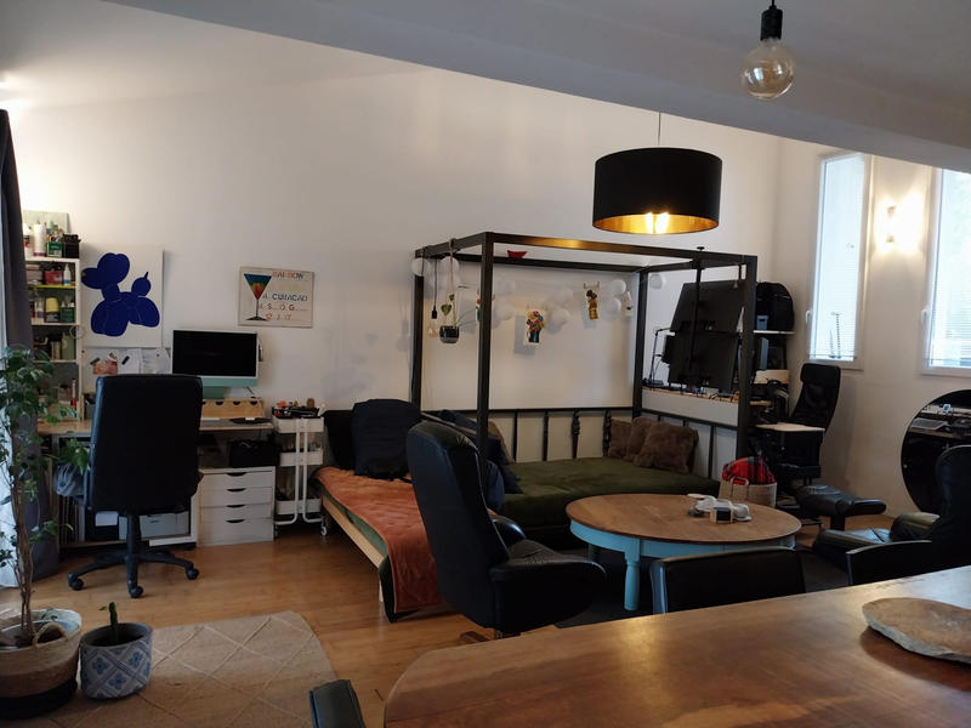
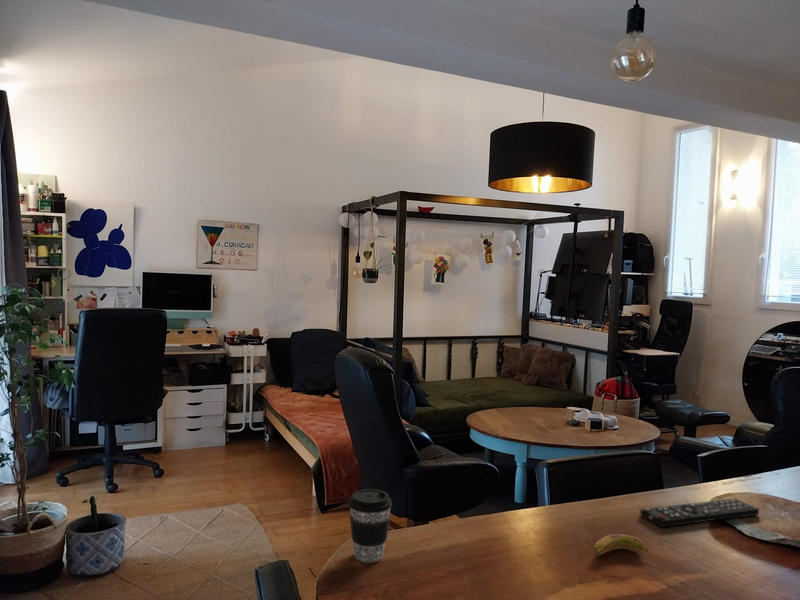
+ banana [593,533,649,557]
+ coffee cup [348,488,393,563]
+ remote control [639,497,760,528]
